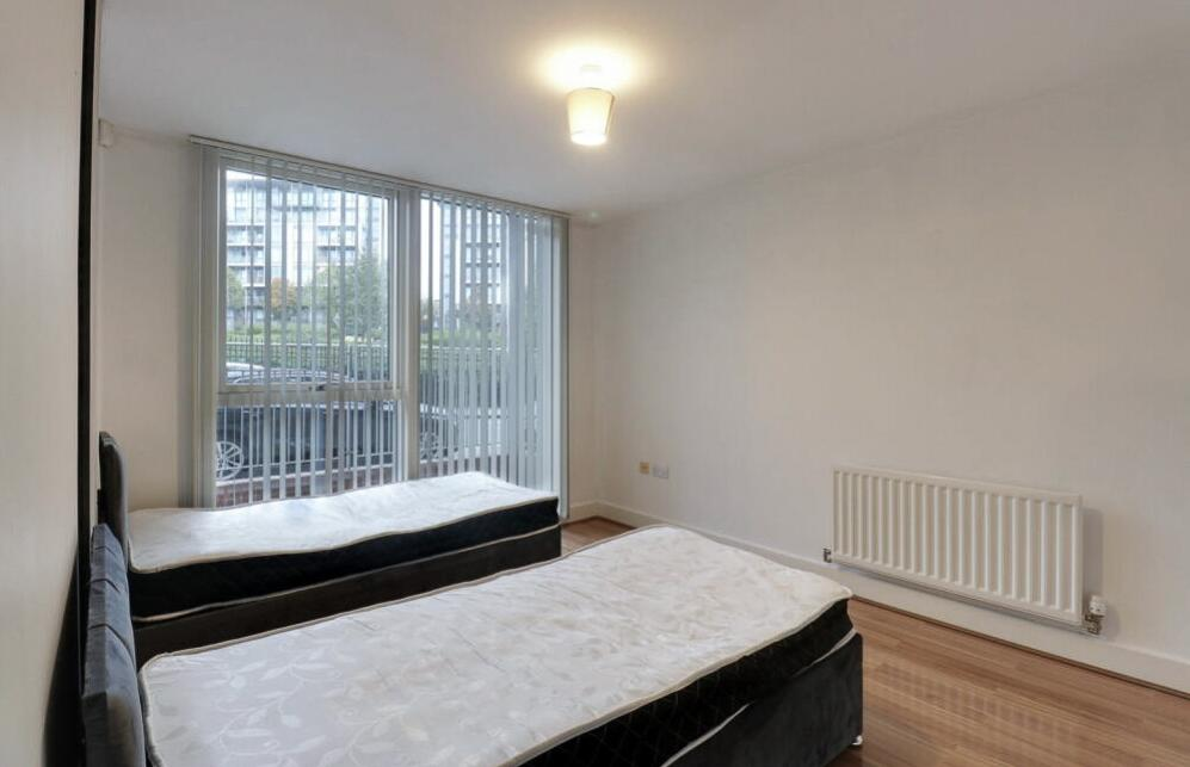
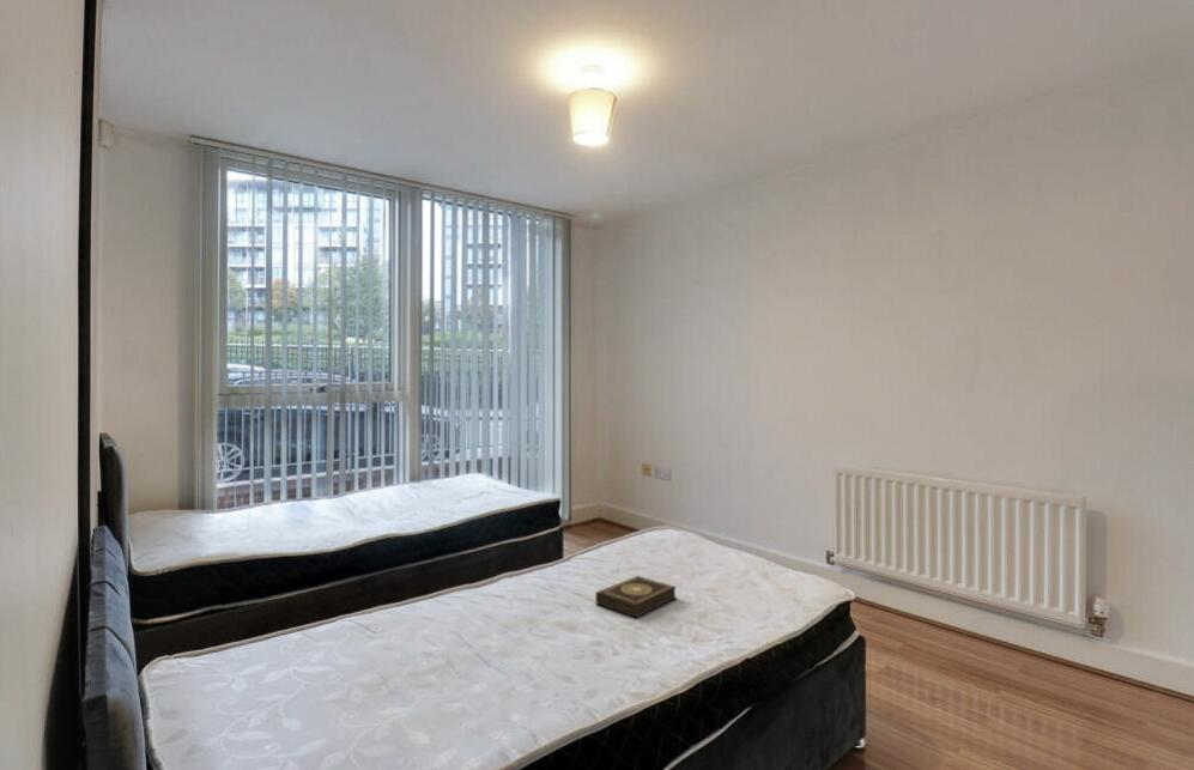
+ book [594,575,678,619]
